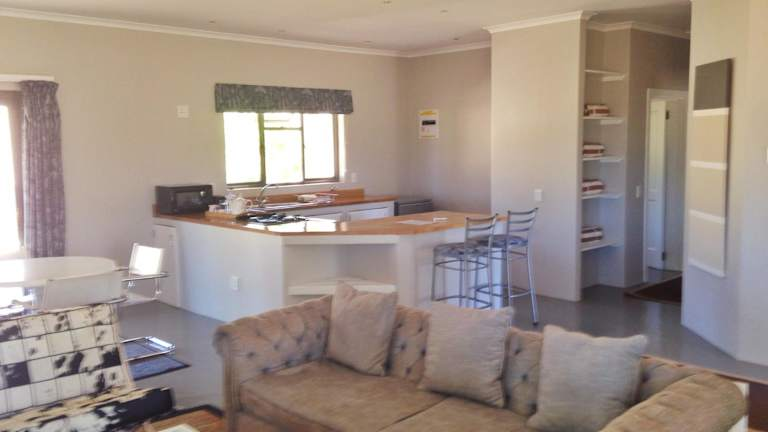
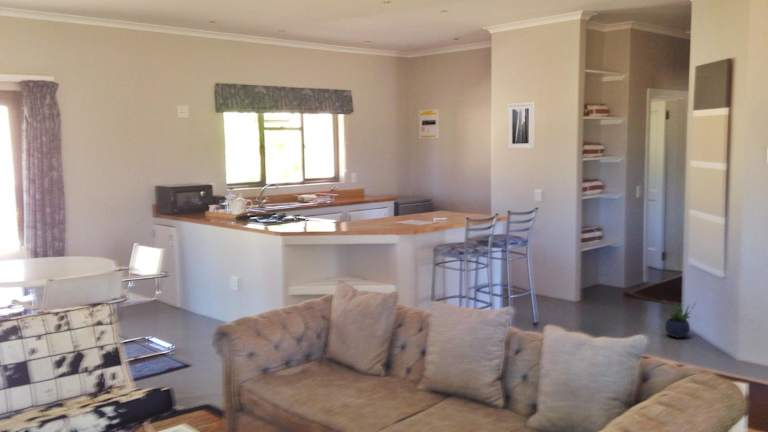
+ potted plant [663,299,697,339]
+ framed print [507,101,536,150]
